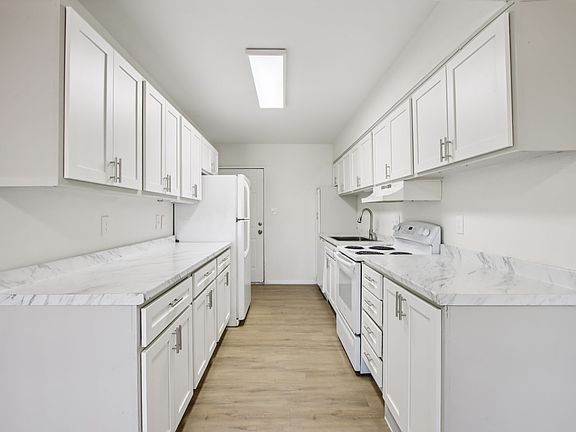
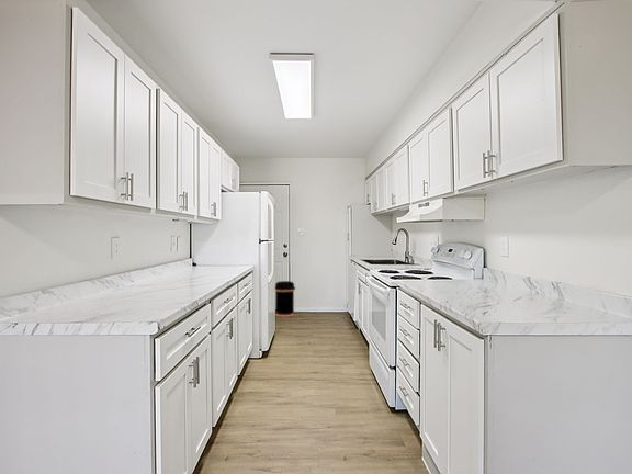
+ trash can [274,280,296,317]
